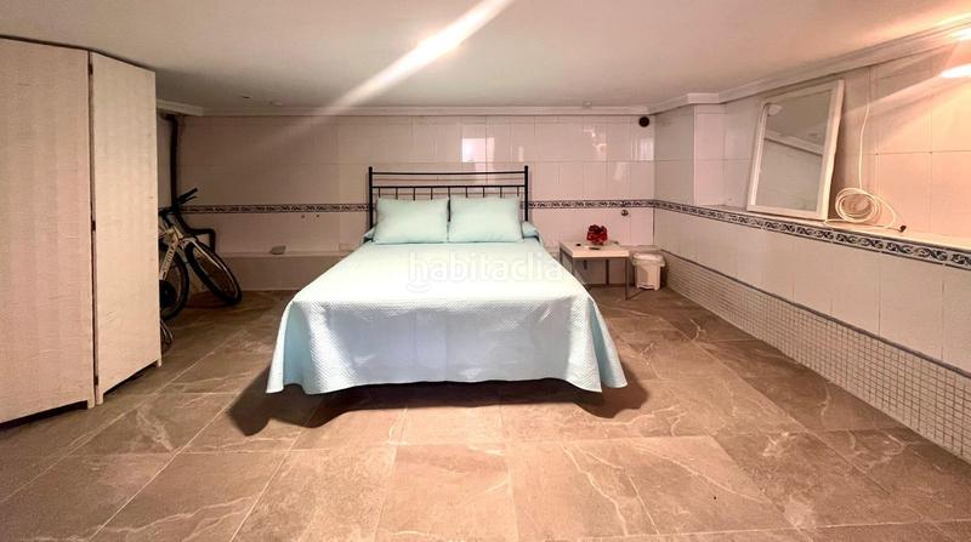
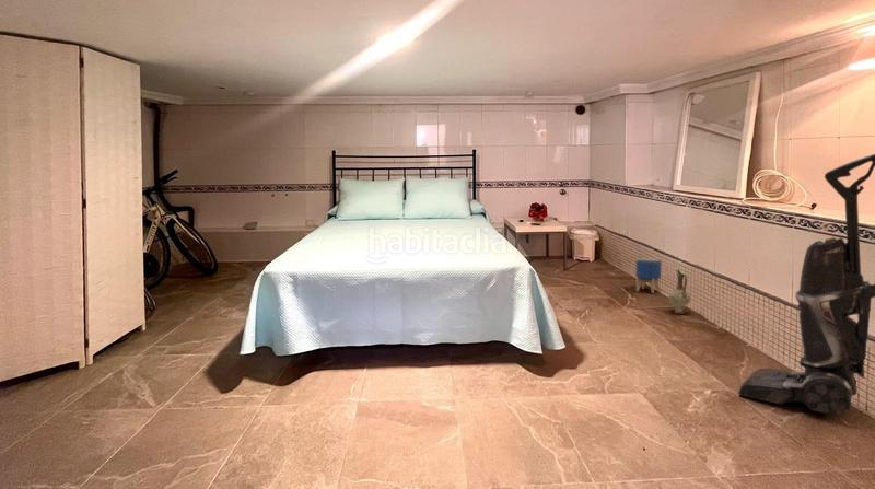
+ ceramic jug [667,268,691,315]
+ planter [634,258,663,294]
+ vacuum cleaner [738,153,875,417]
